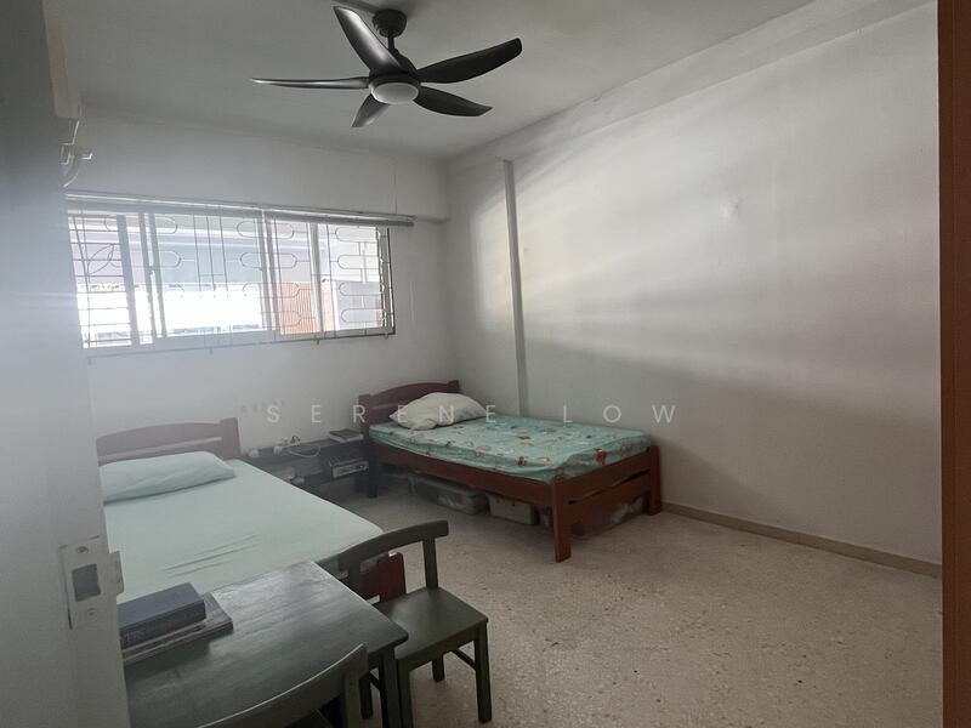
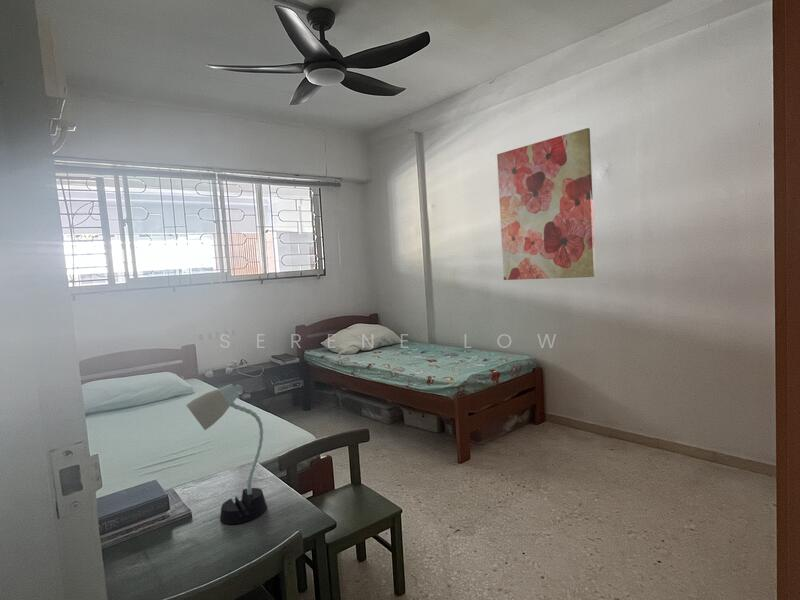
+ desk lamp [185,383,268,525]
+ wall art [496,127,597,281]
